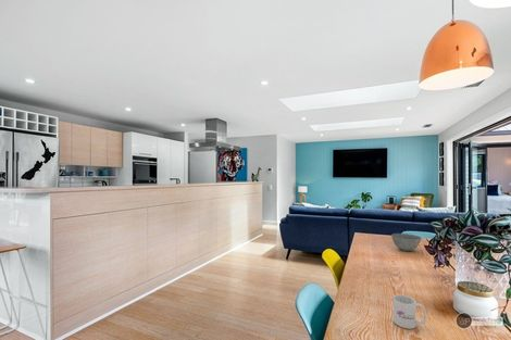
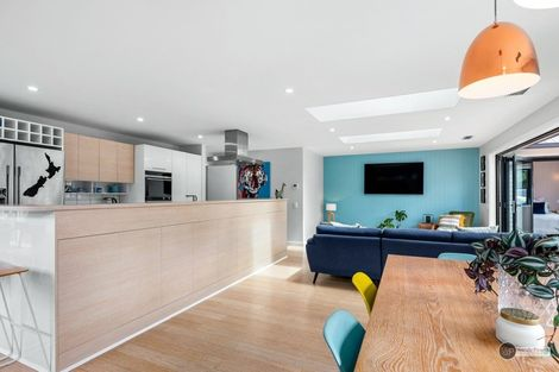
- bowl [390,232,423,252]
- mug [392,293,427,330]
